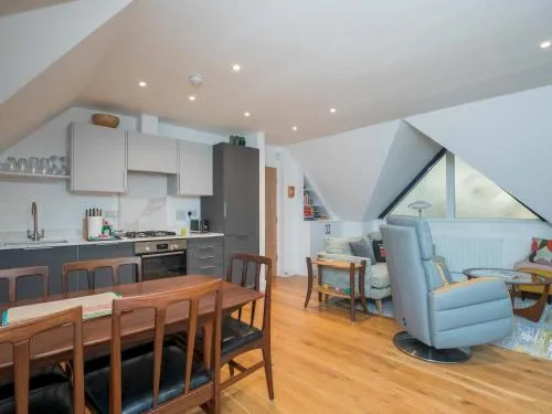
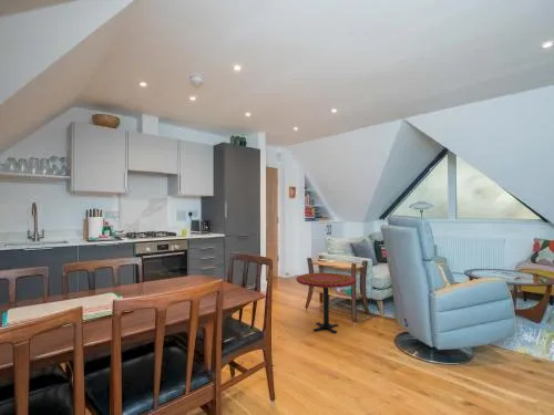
+ side table [296,271,357,334]
